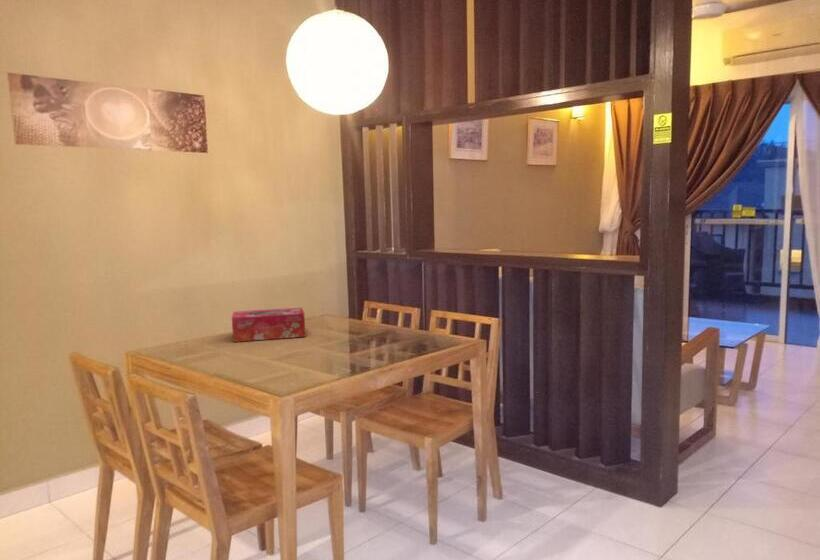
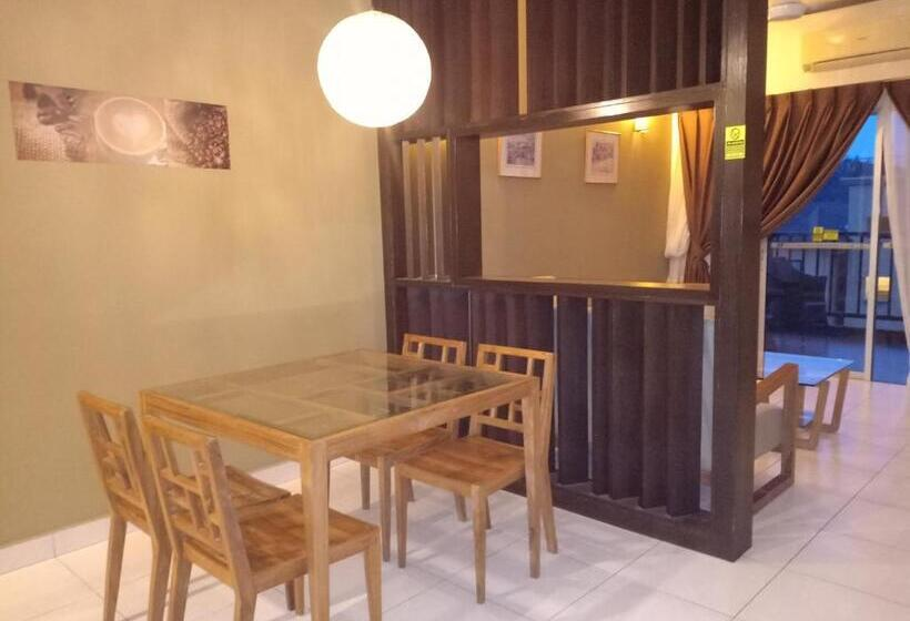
- tissue box [231,307,306,343]
